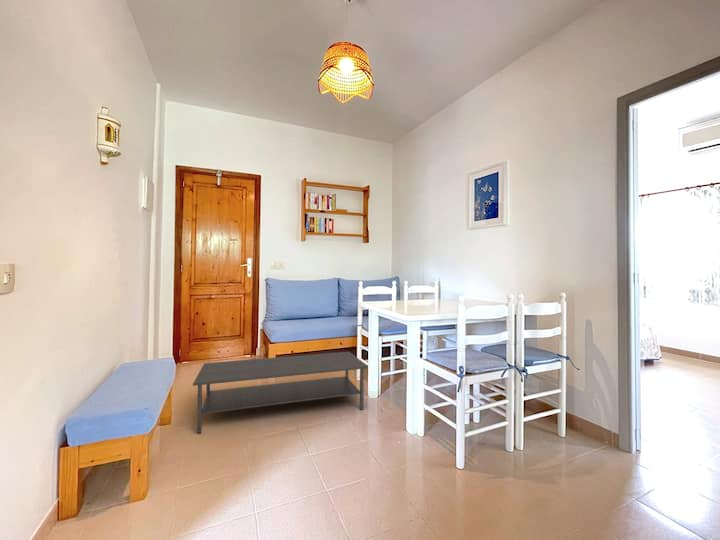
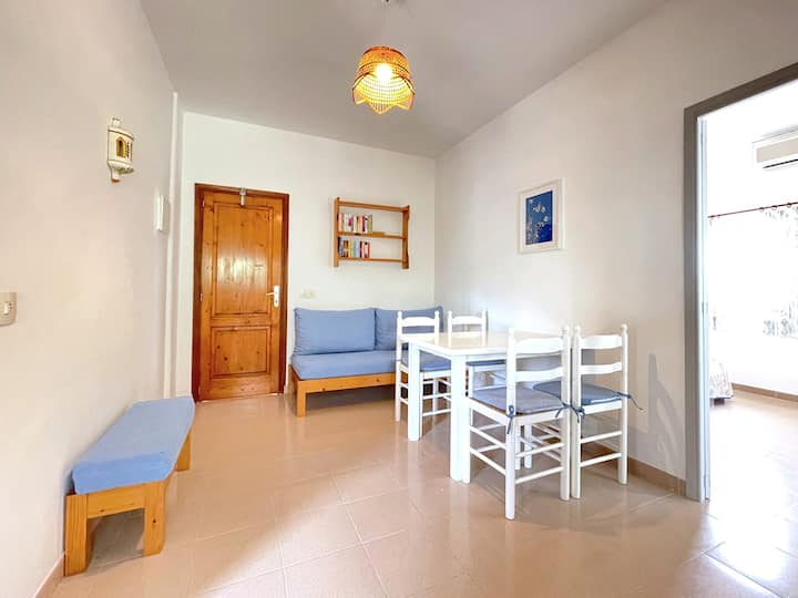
- coffee table [192,351,369,434]
